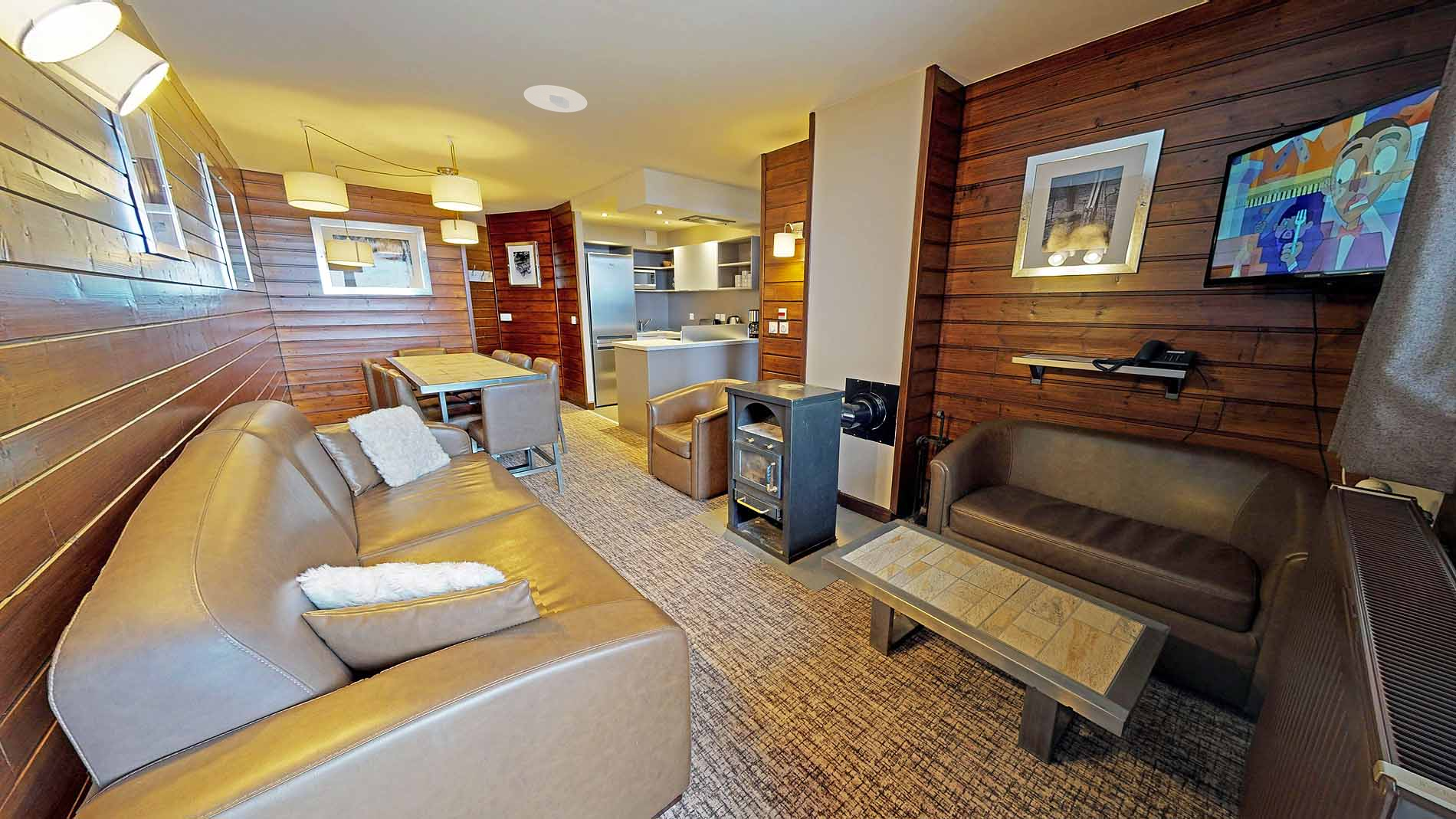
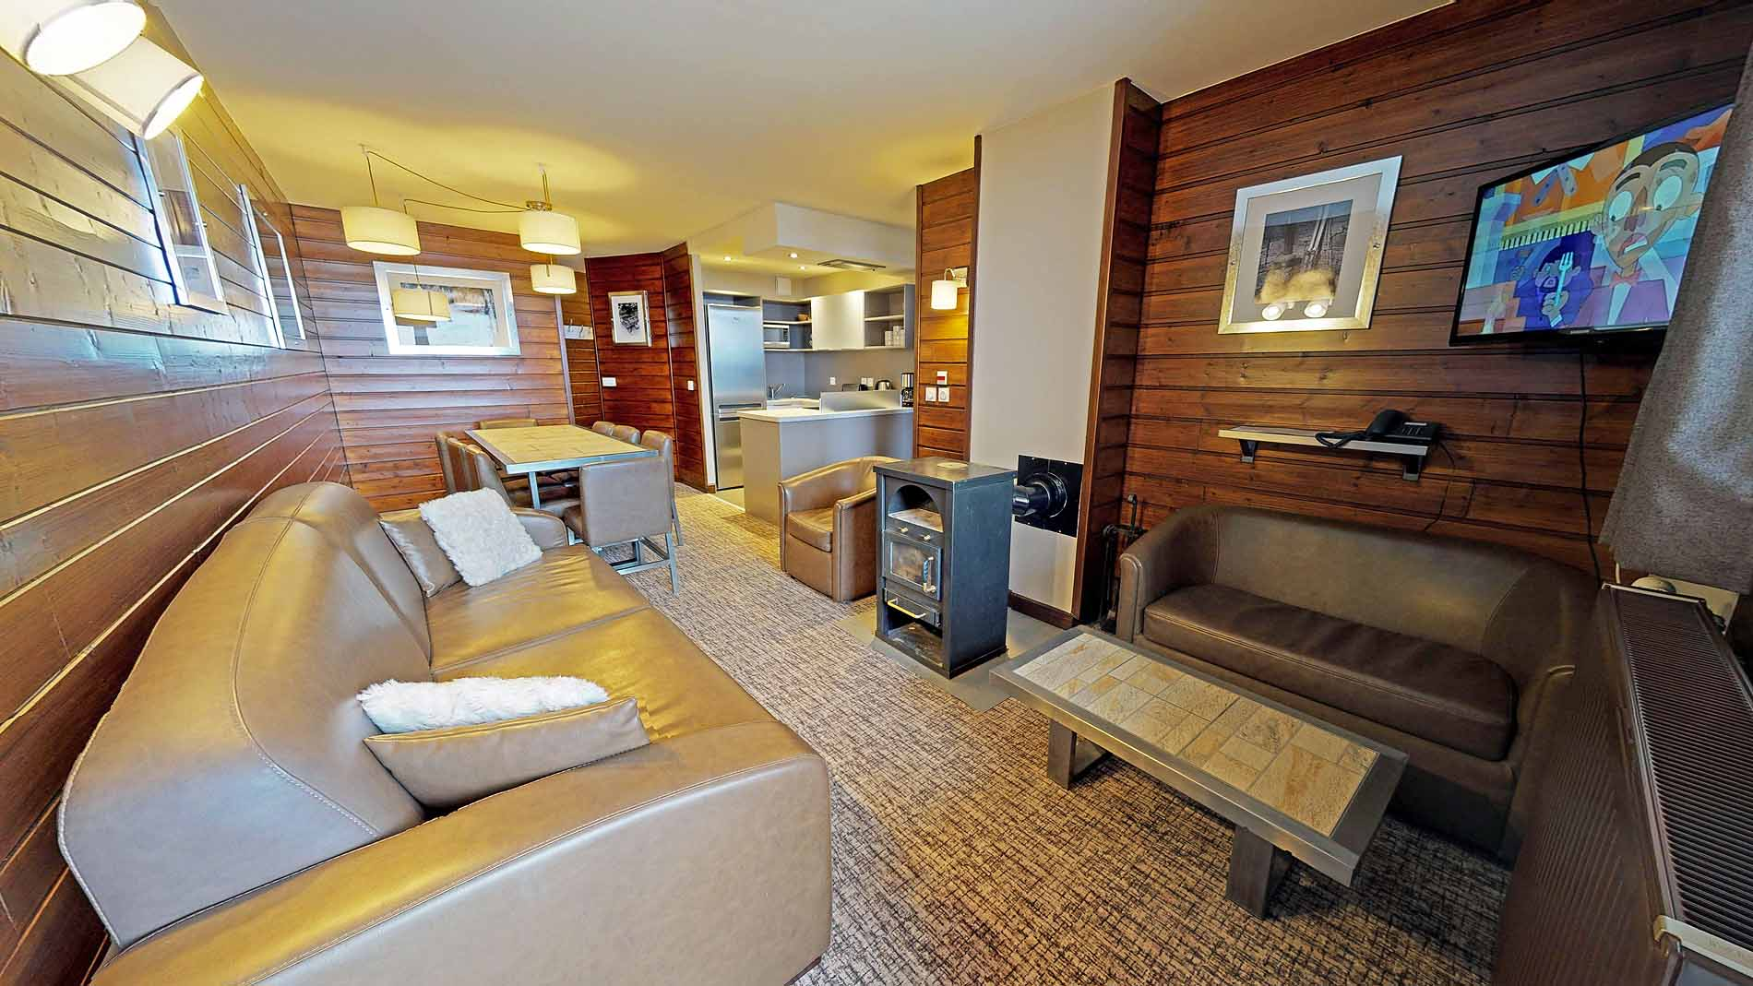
- recessed light [523,84,588,113]
